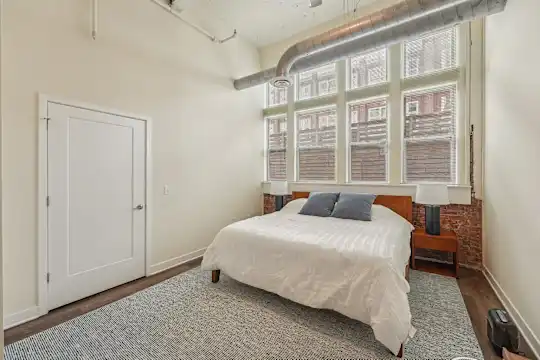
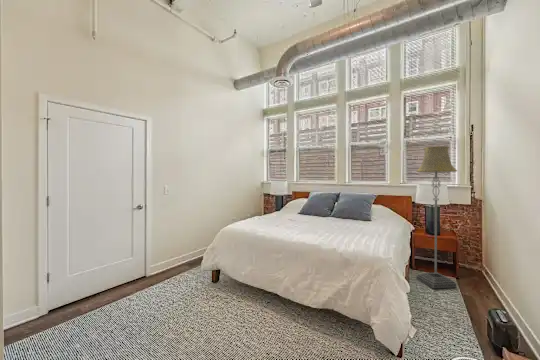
+ floor lamp [415,145,458,289]
